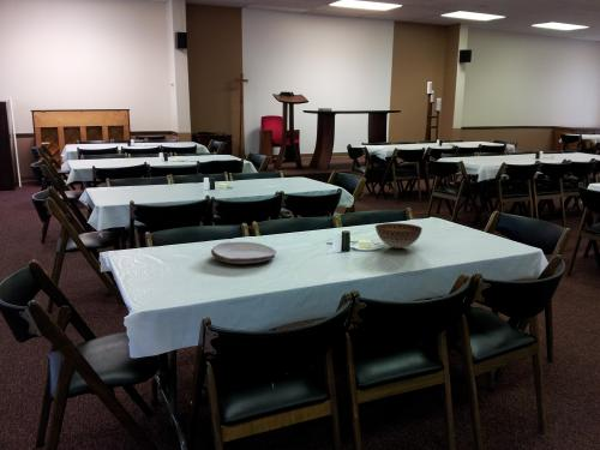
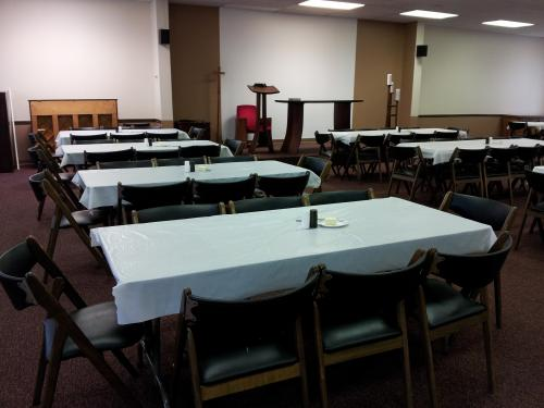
- plate [210,241,277,265]
- bowl [374,222,424,250]
